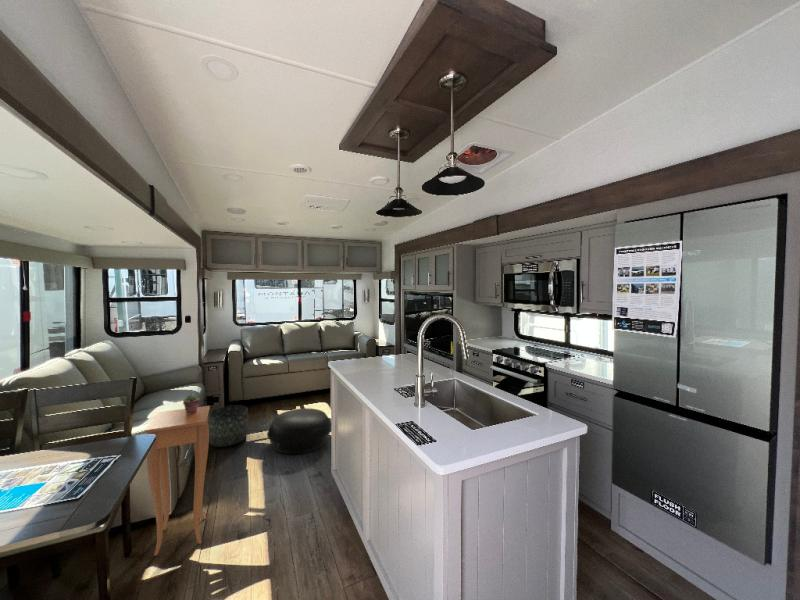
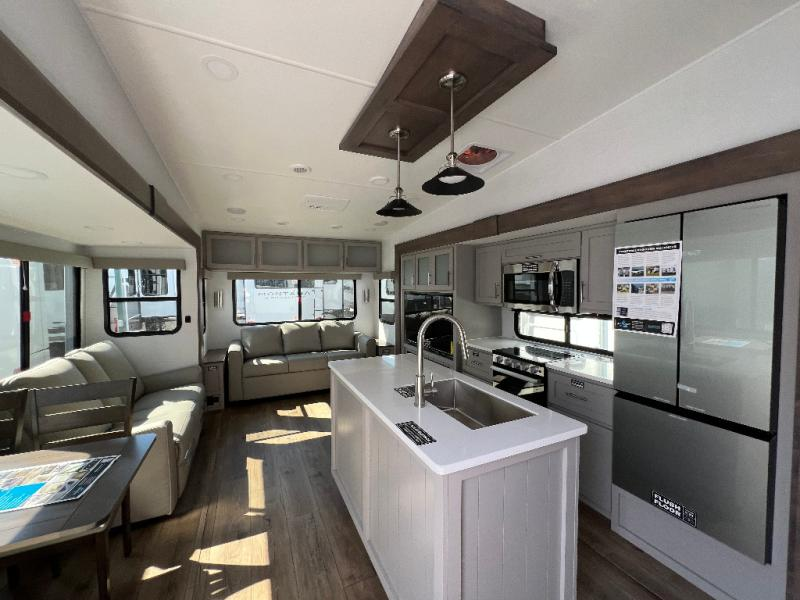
- side table [144,405,211,557]
- ottoman [266,407,332,455]
- potted succulent [182,393,201,414]
- basket [208,404,249,448]
